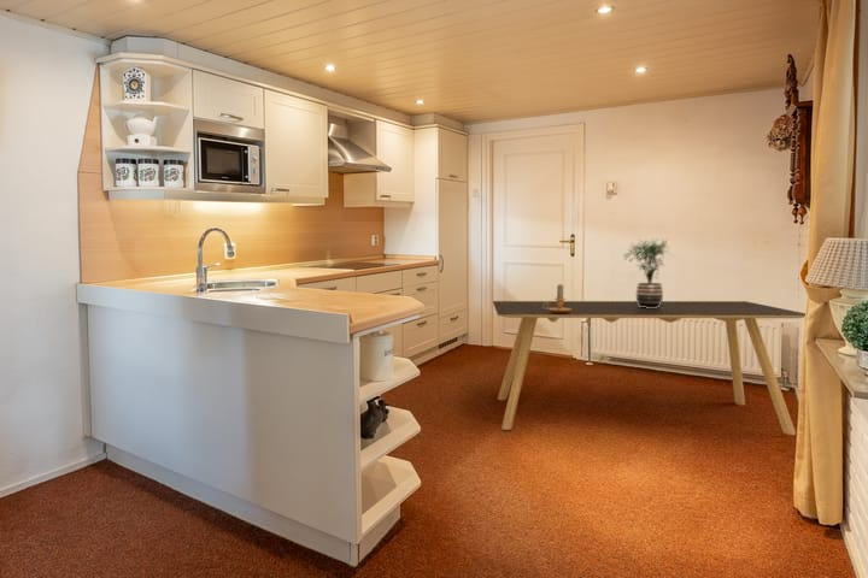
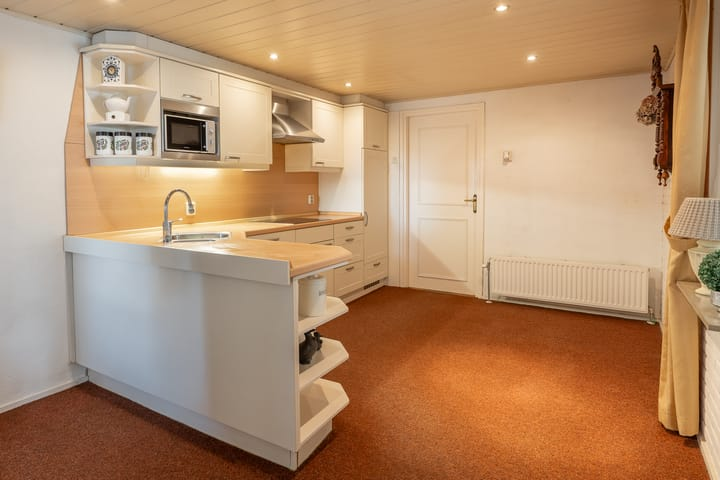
- dining table [492,300,807,436]
- candlestick [544,284,571,313]
- potted plant [622,237,675,308]
